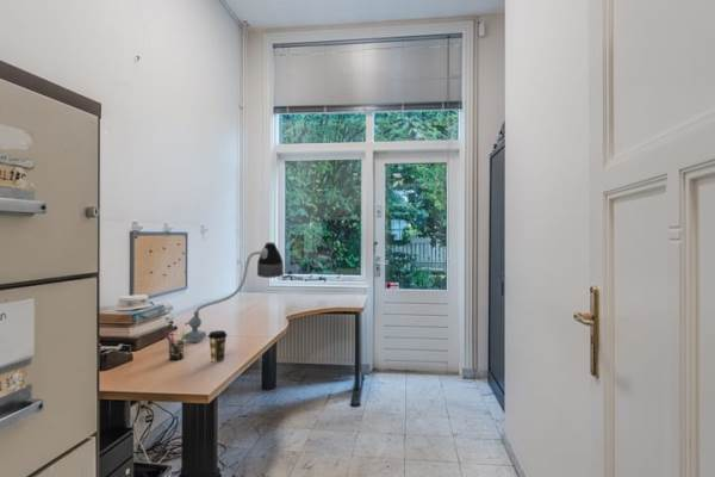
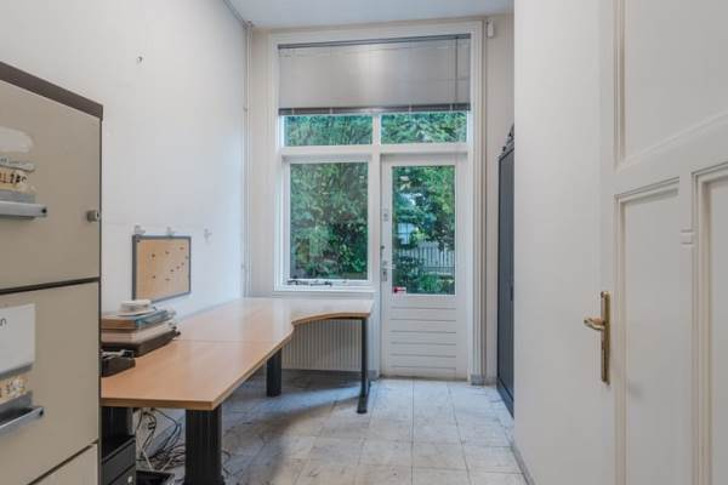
- pen holder [163,330,186,361]
- desk lamp [184,241,285,343]
- coffee cup [207,329,229,364]
